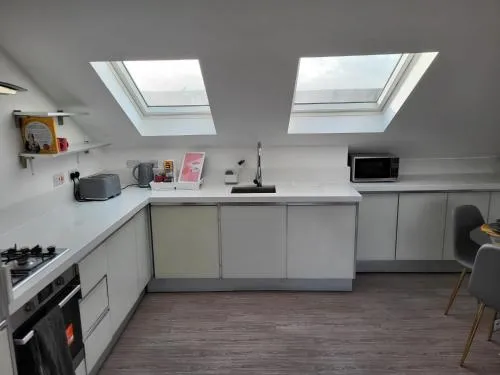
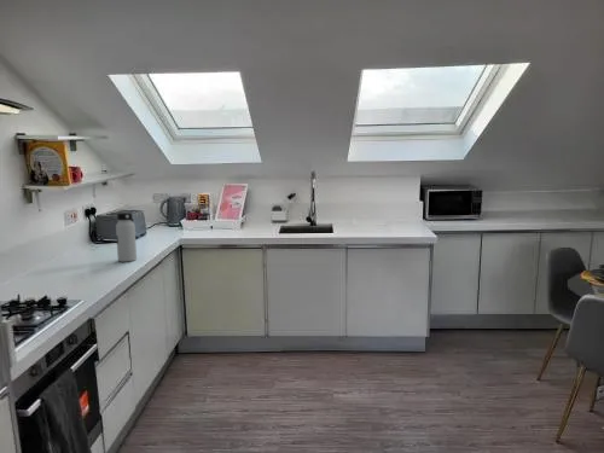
+ water bottle [115,211,138,262]
